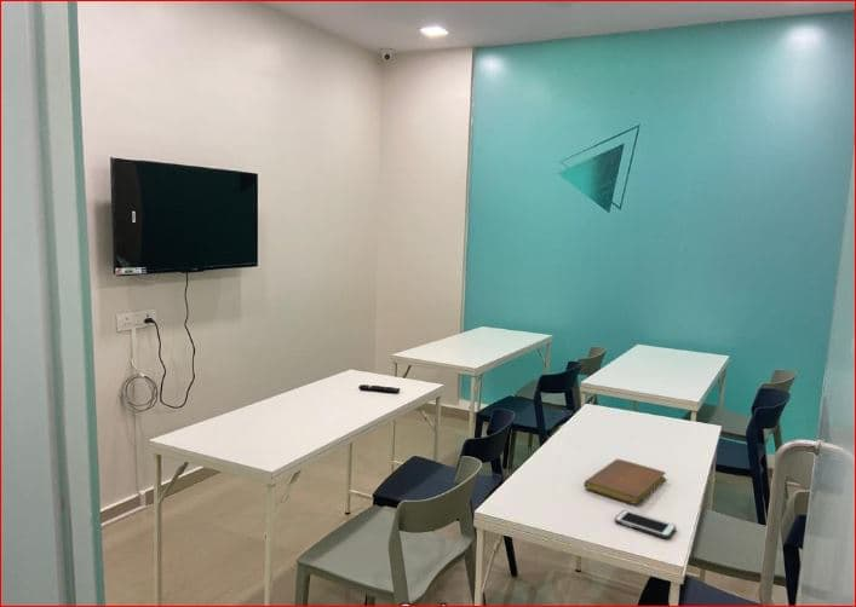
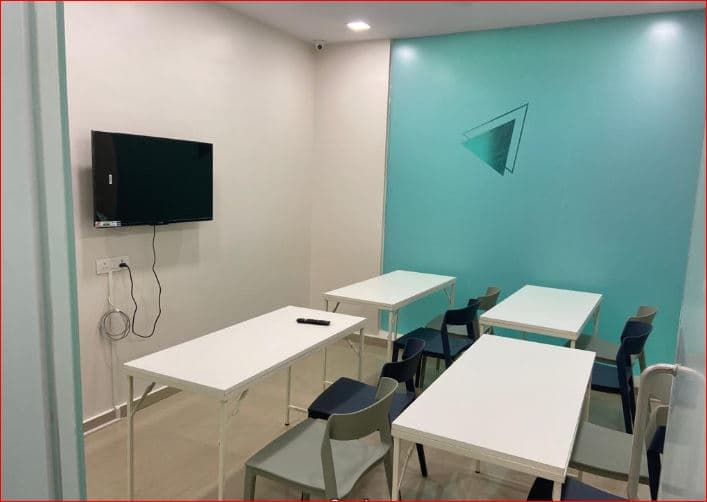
- notebook [582,458,667,505]
- cell phone [614,509,677,539]
